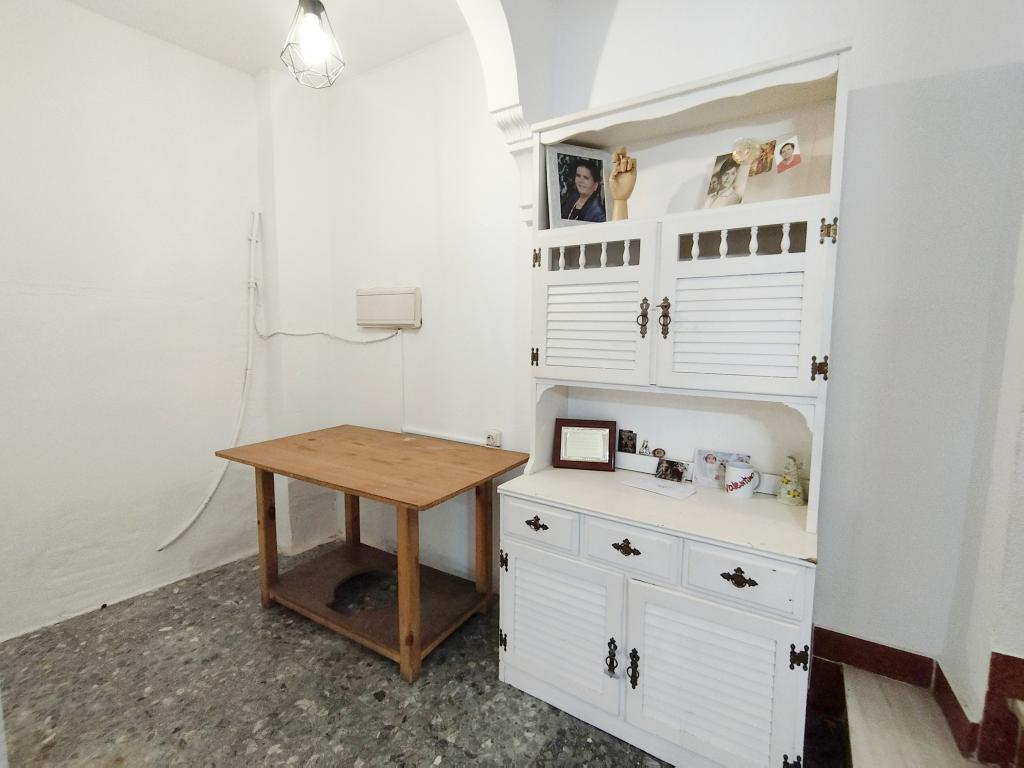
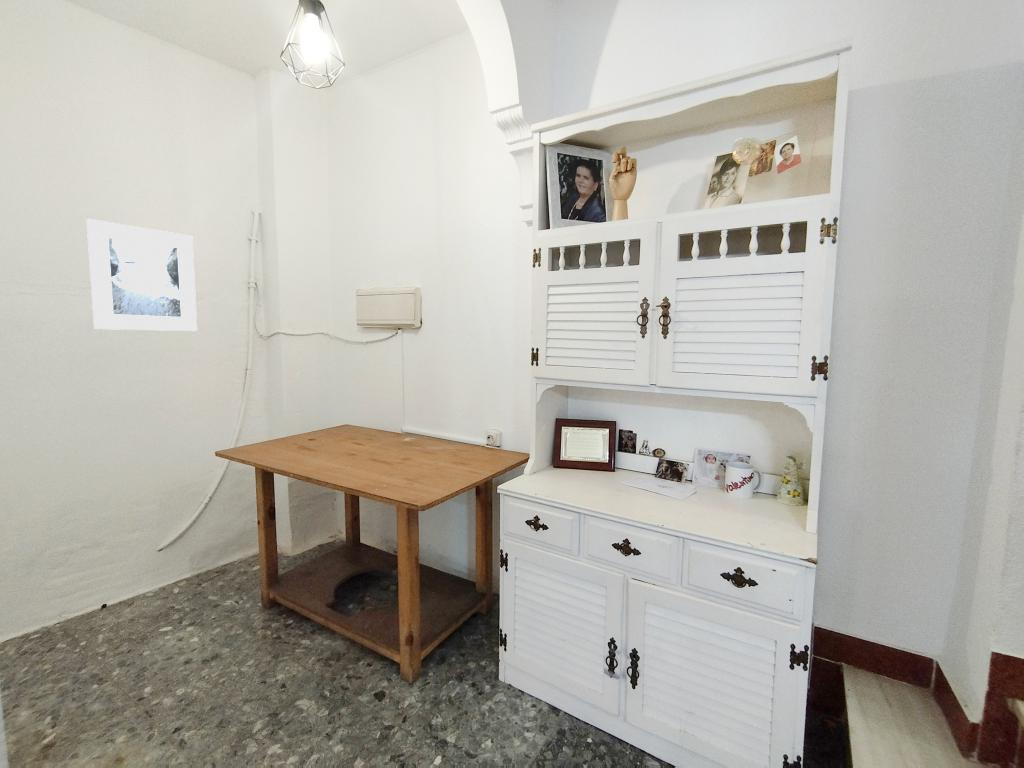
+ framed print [86,218,198,332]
